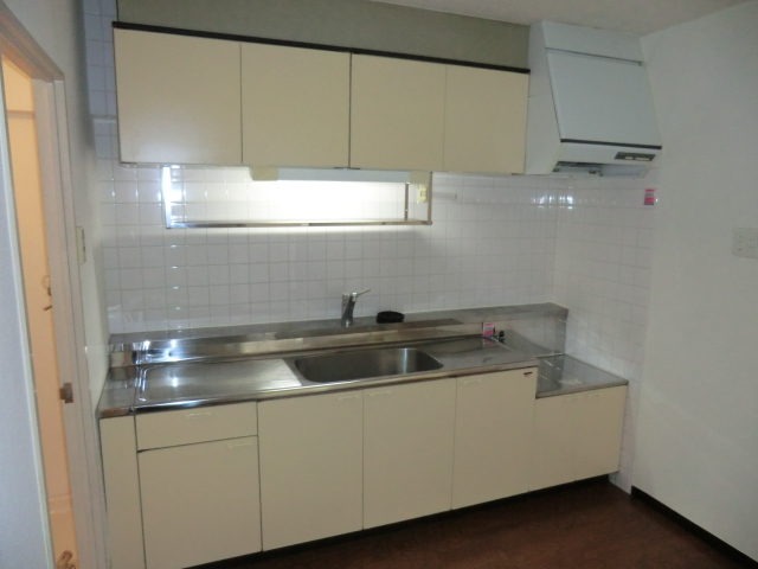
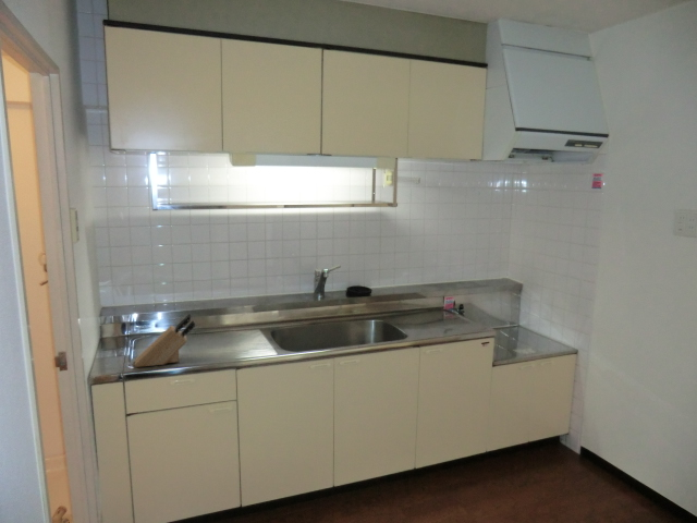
+ knife block [133,313,196,368]
